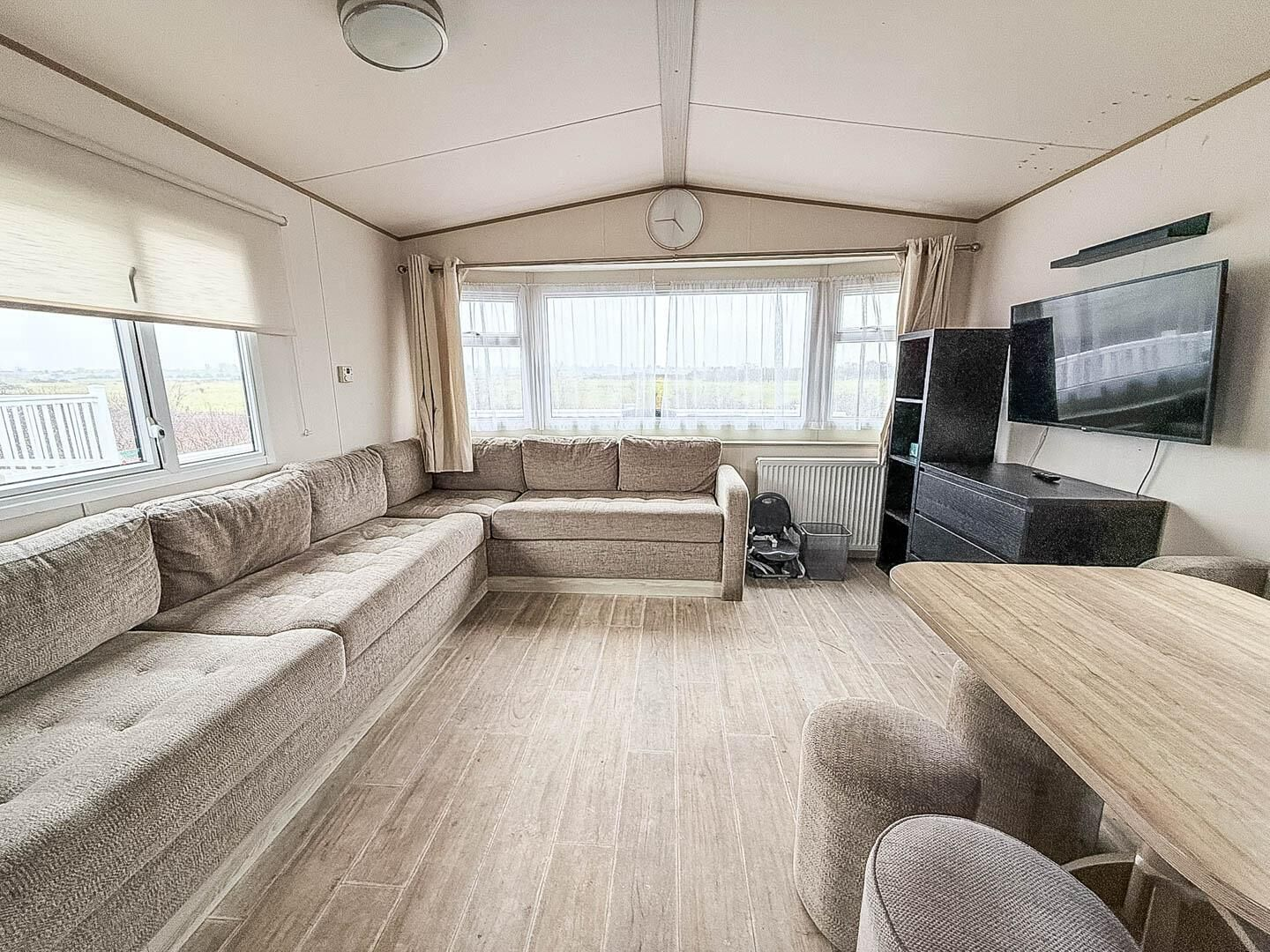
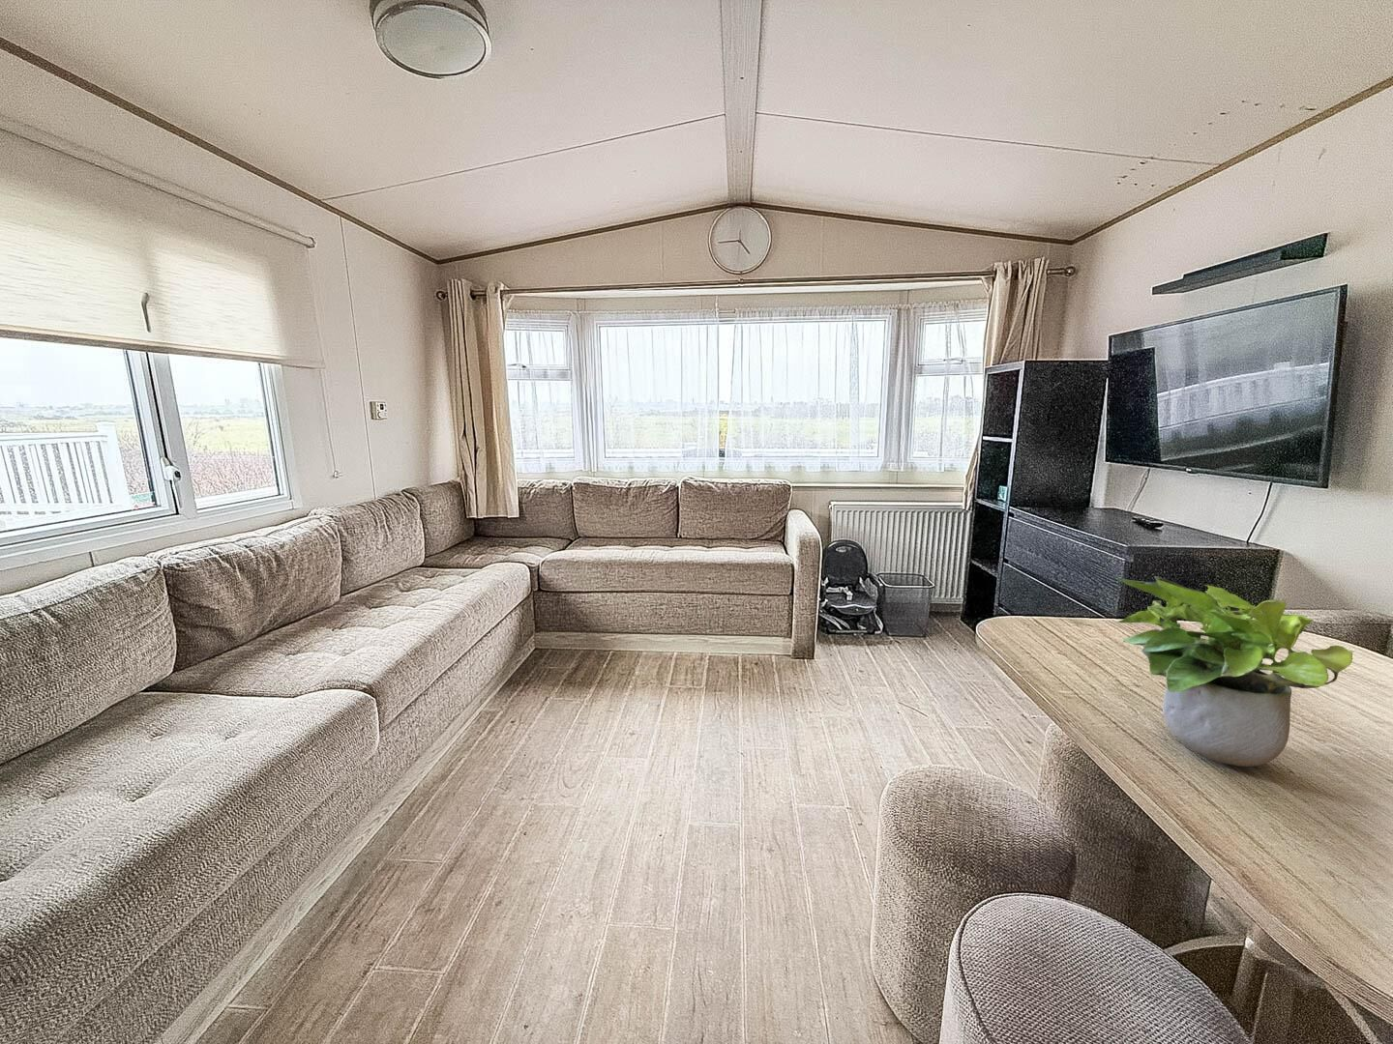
+ potted plant [1117,575,1354,768]
